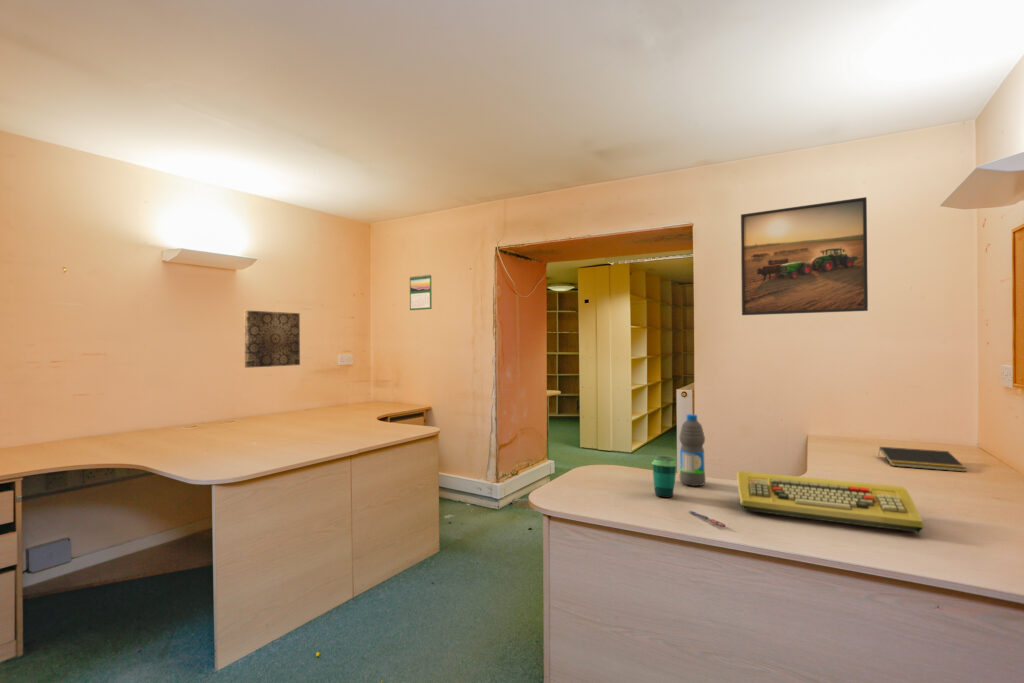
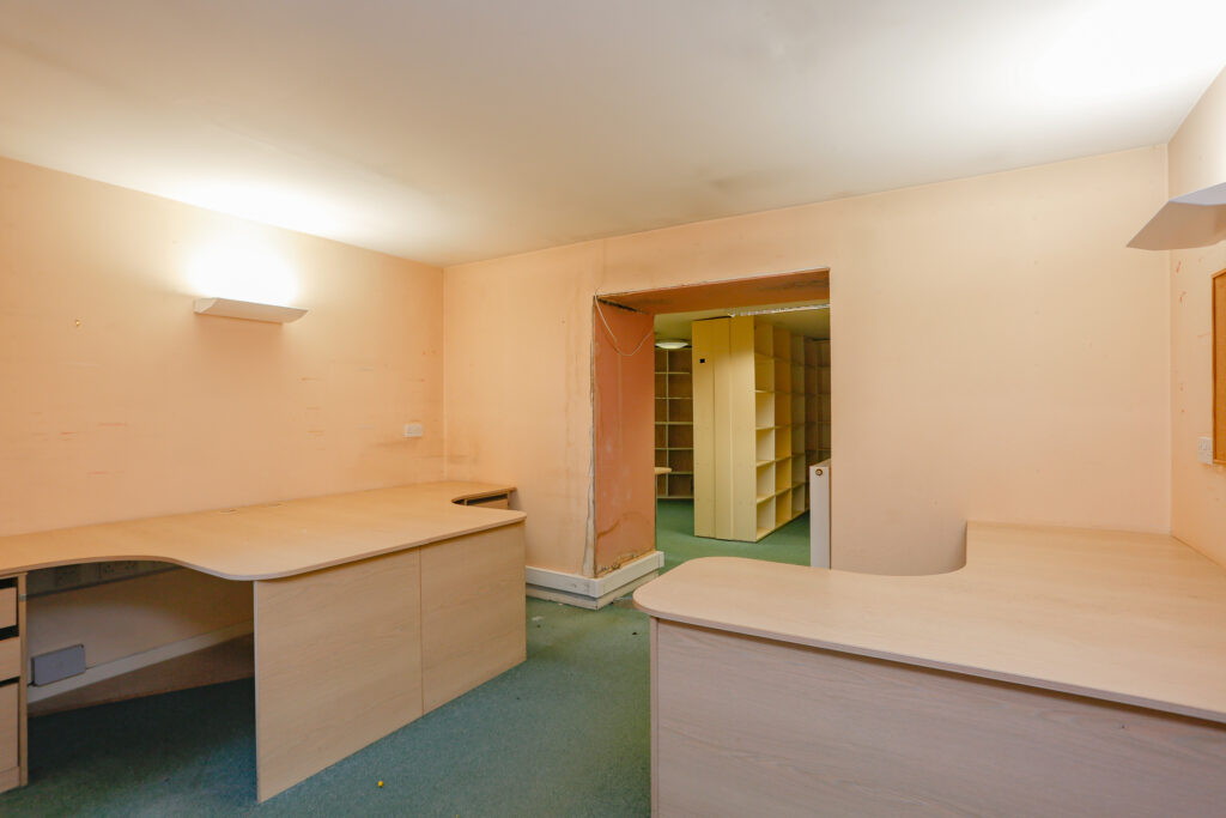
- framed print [740,196,869,316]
- water bottle [678,413,707,487]
- wall art [243,310,301,369]
- keyboard [736,470,925,534]
- calendar [409,274,433,311]
- pen [688,510,727,528]
- notepad [877,446,967,473]
- cup [651,455,678,498]
